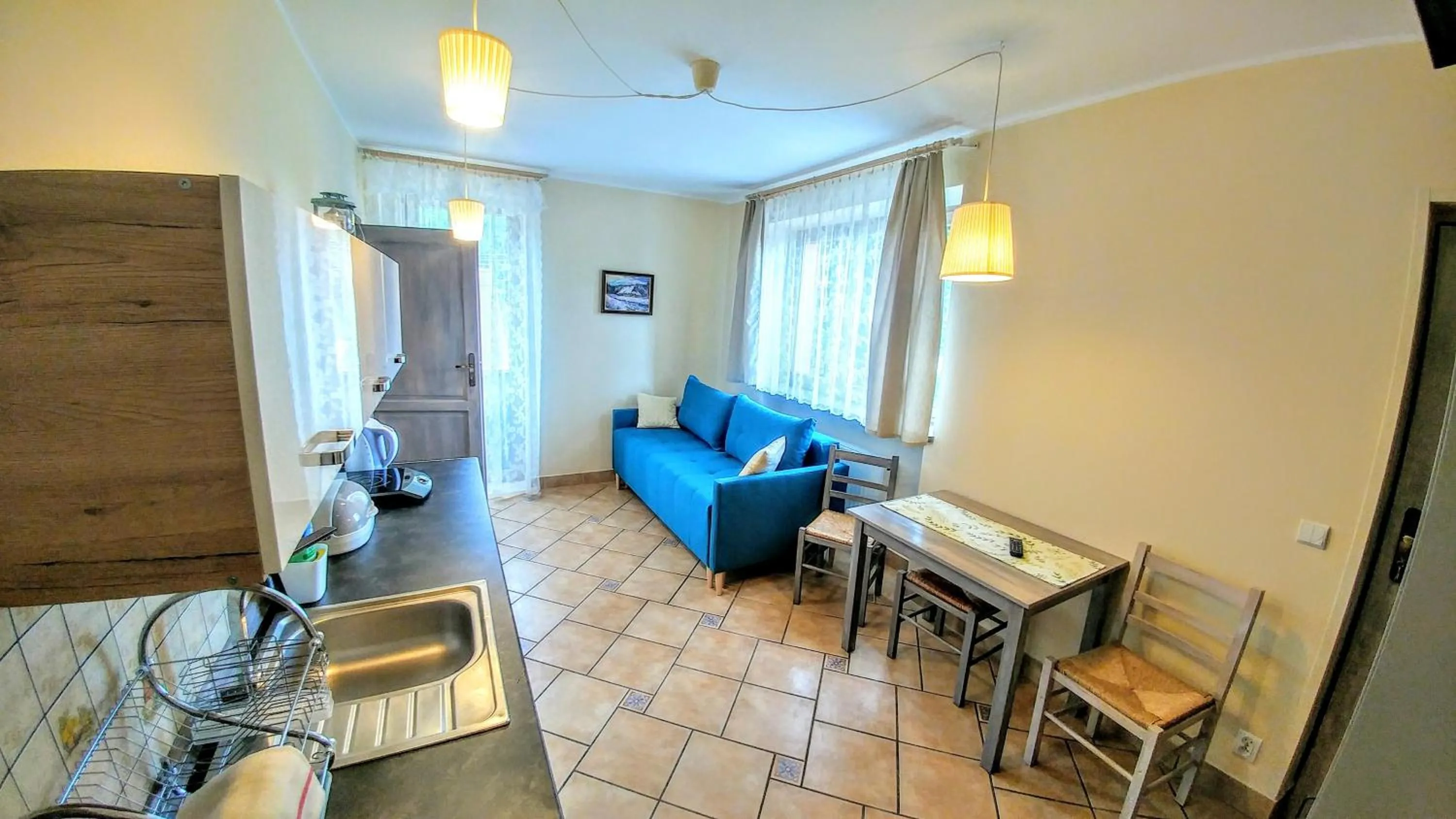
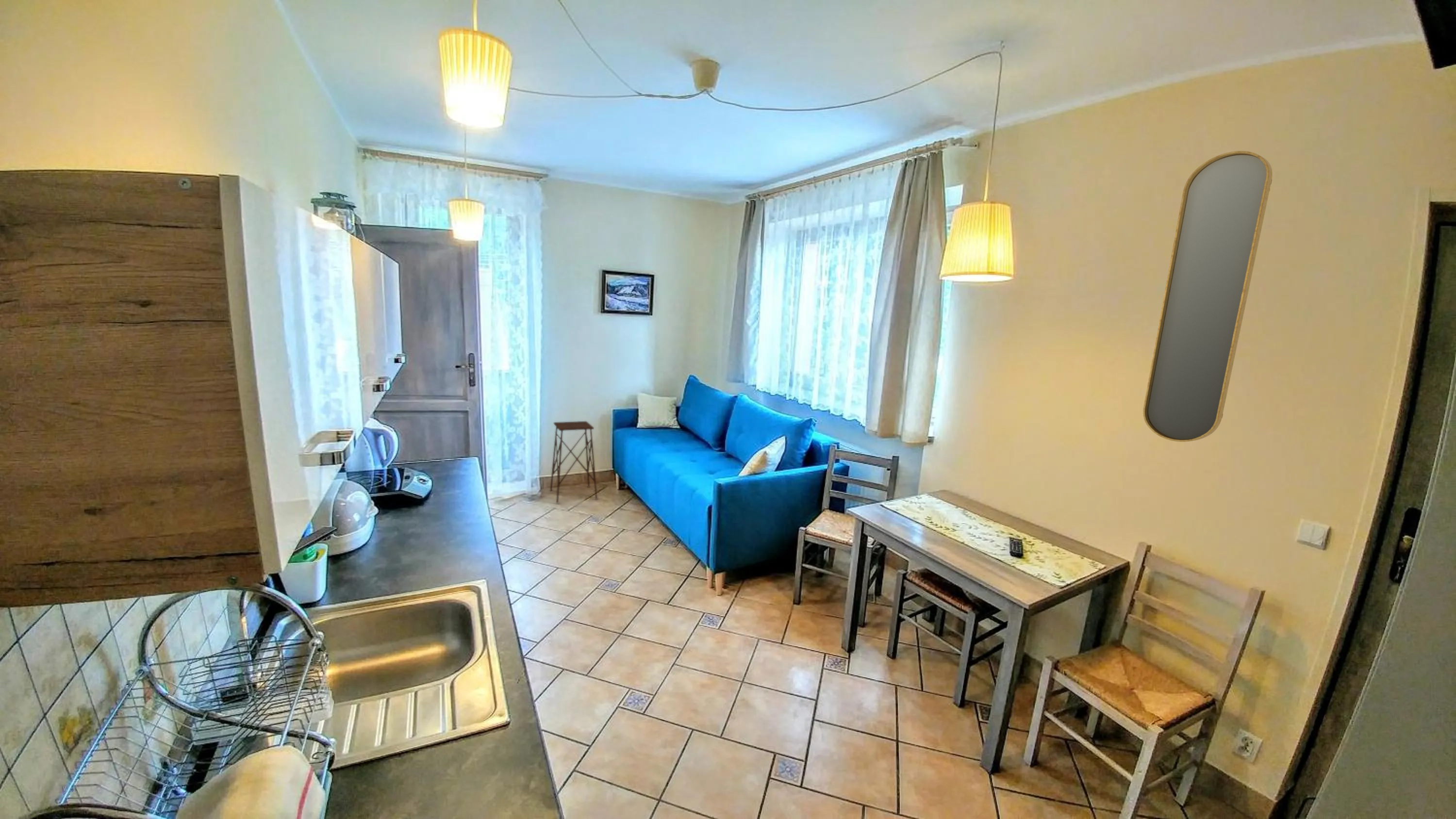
+ home mirror [1142,150,1273,442]
+ side table [549,421,598,504]
